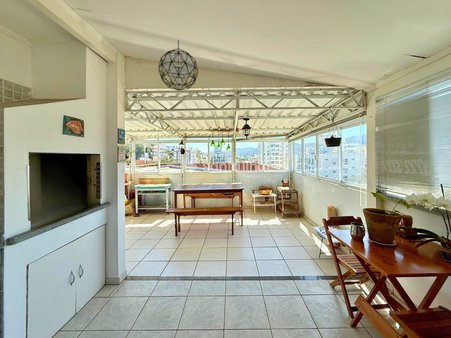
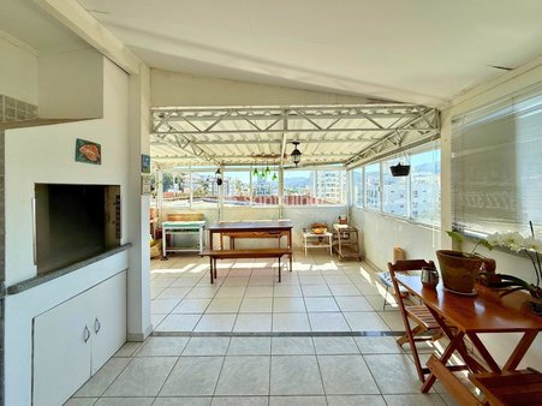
- pendant light [157,39,199,92]
